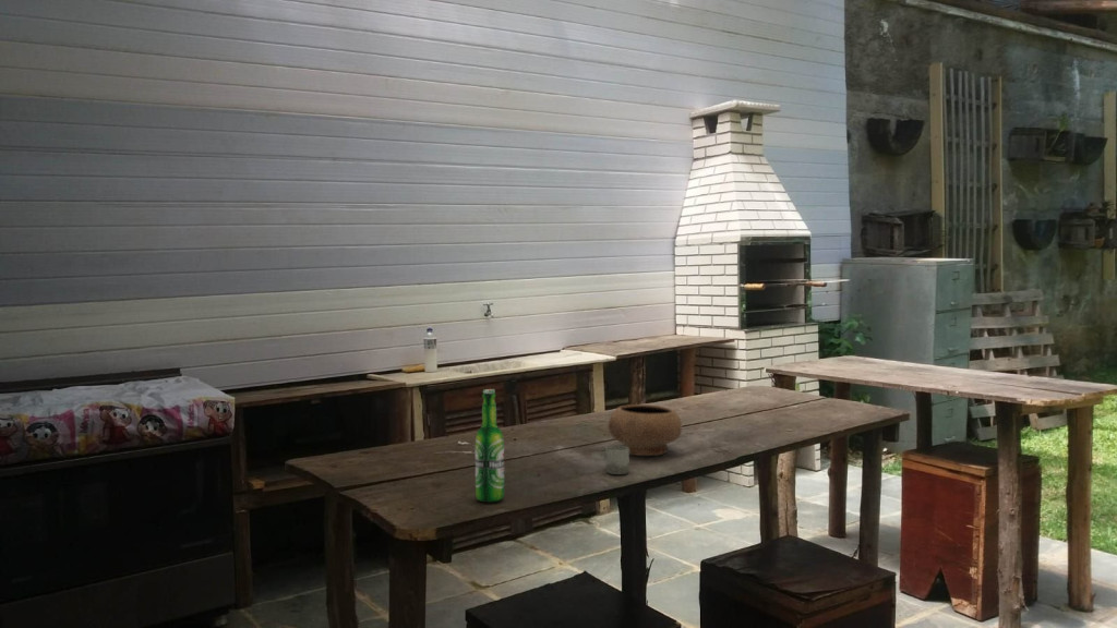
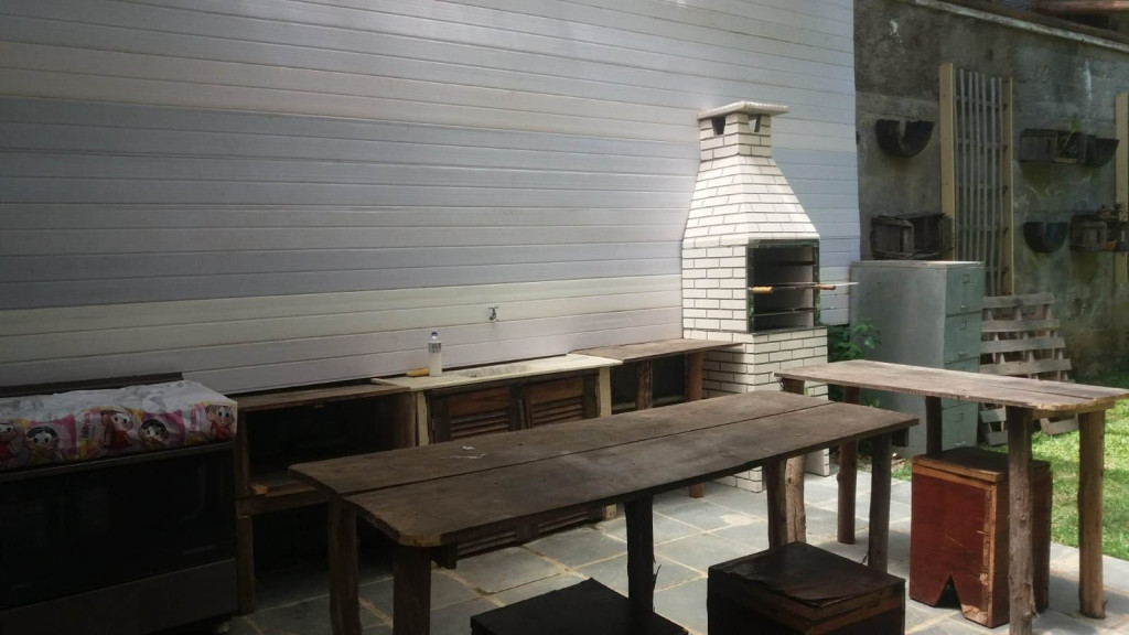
- beer bottle [475,388,505,504]
- bowl [608,403,683,457]
- cup [603,445,630,475]
